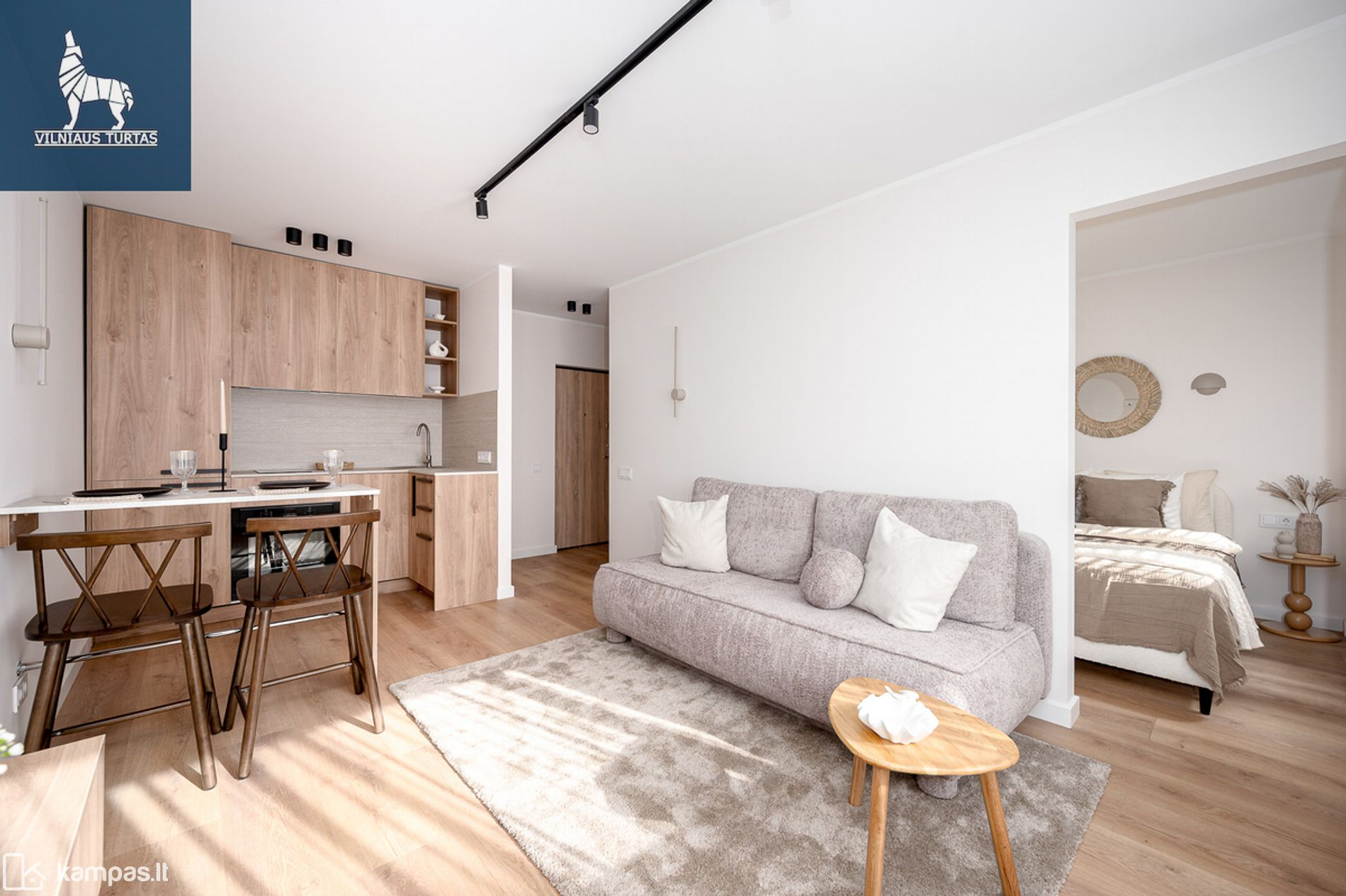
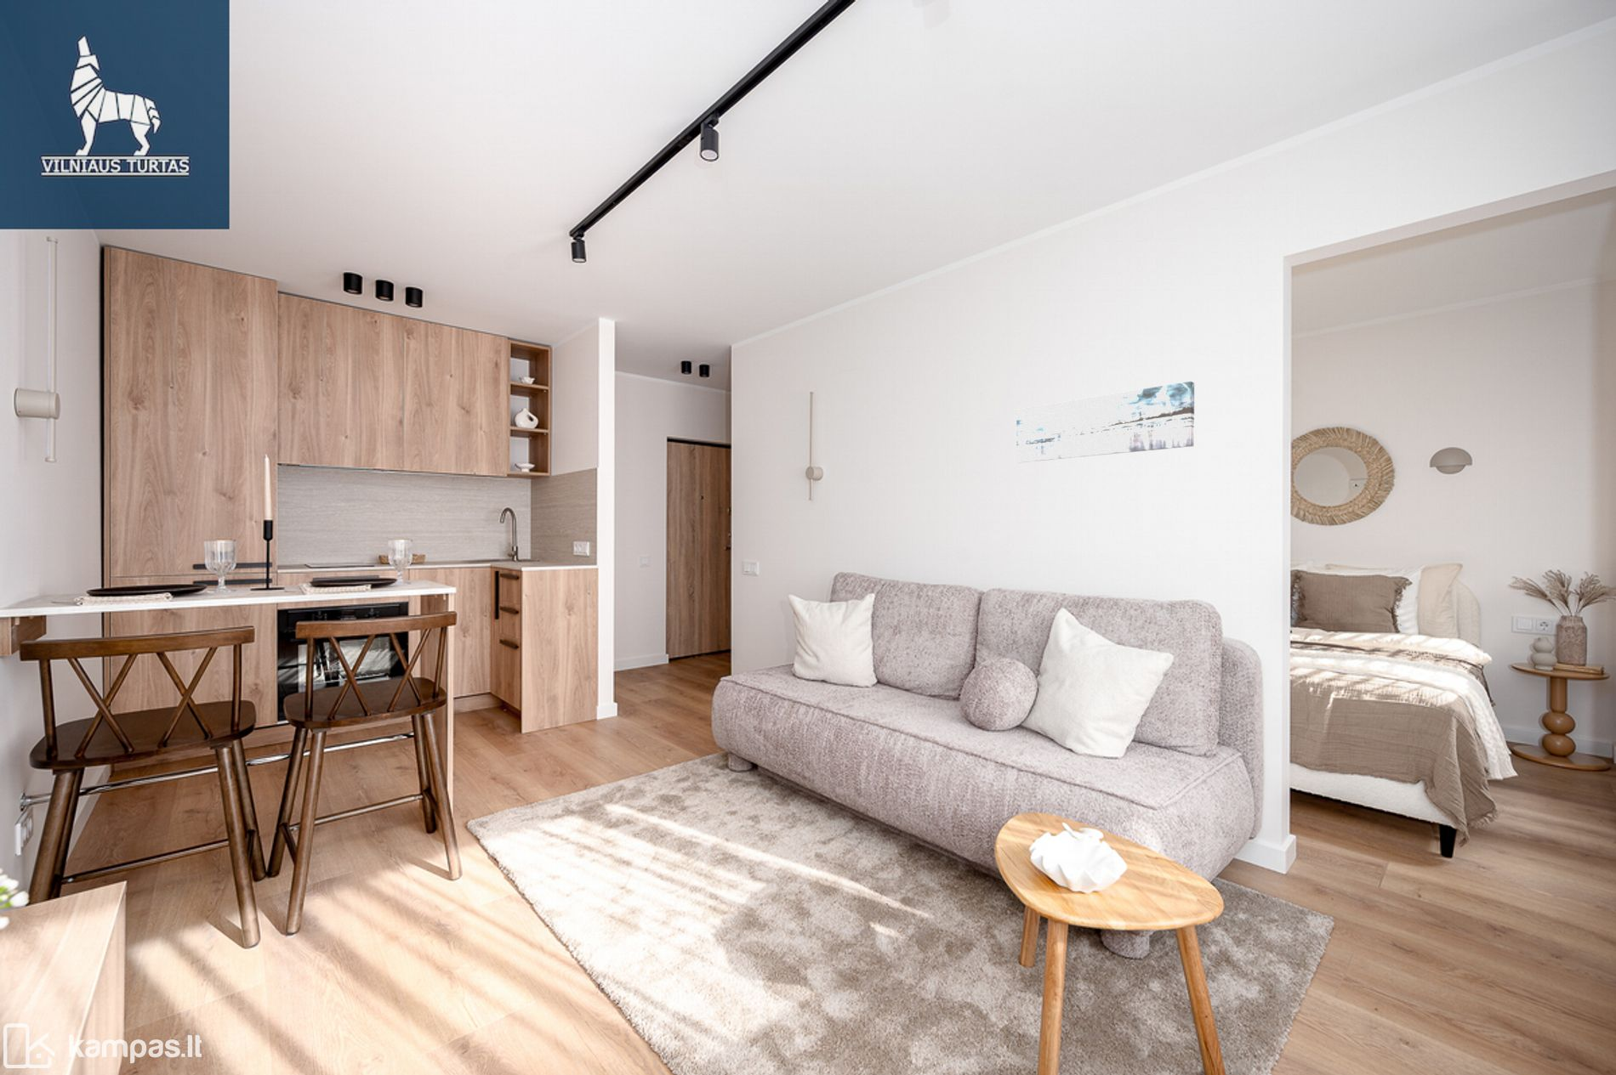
+ wall art [1016,380,1195,463]
